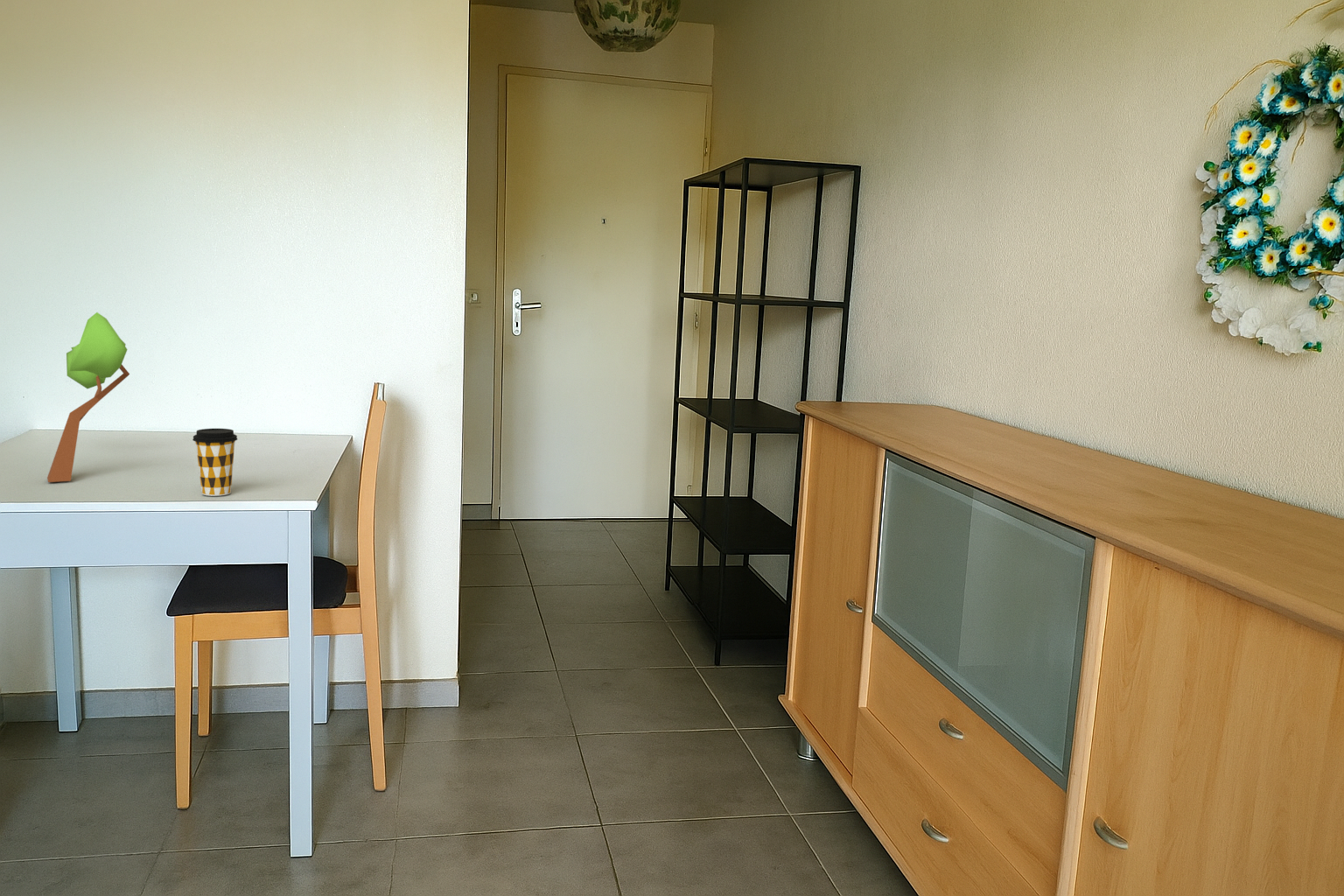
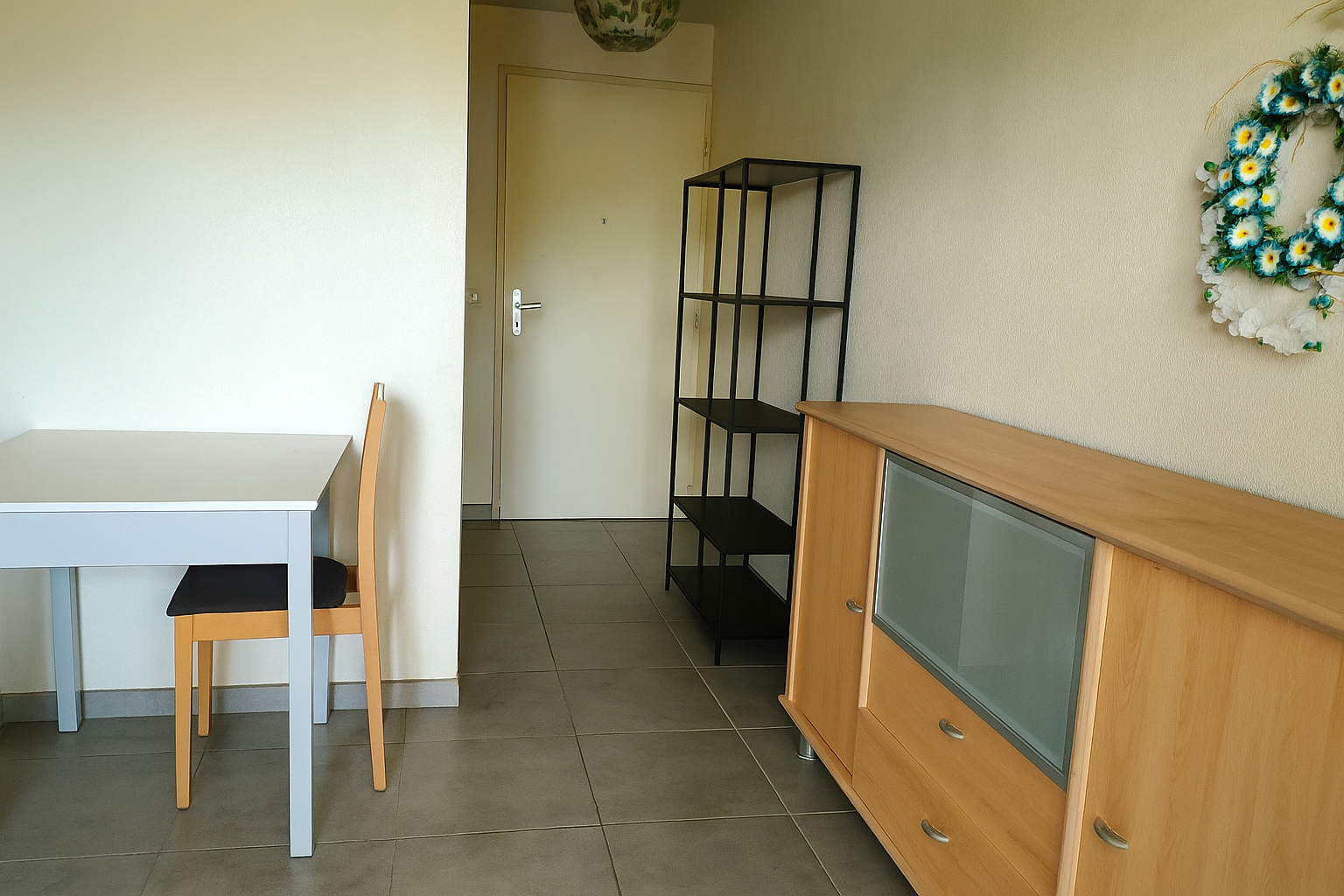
- coffee cup [192,428,238,497]
- plant [46,311,130,483]
